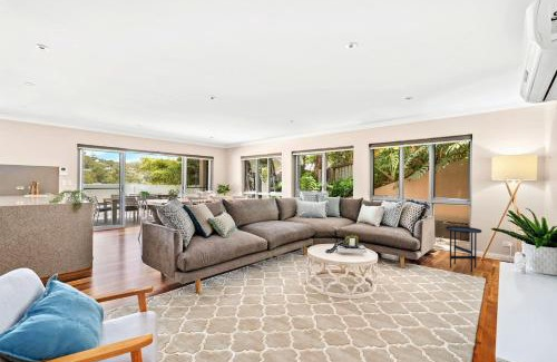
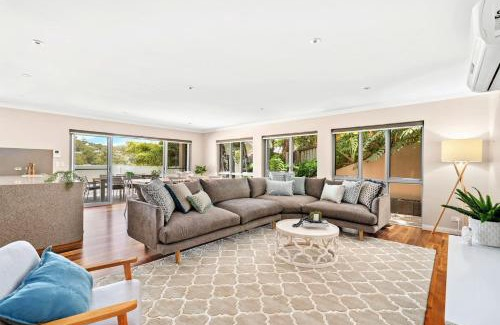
- side table [444,225,482,273]
